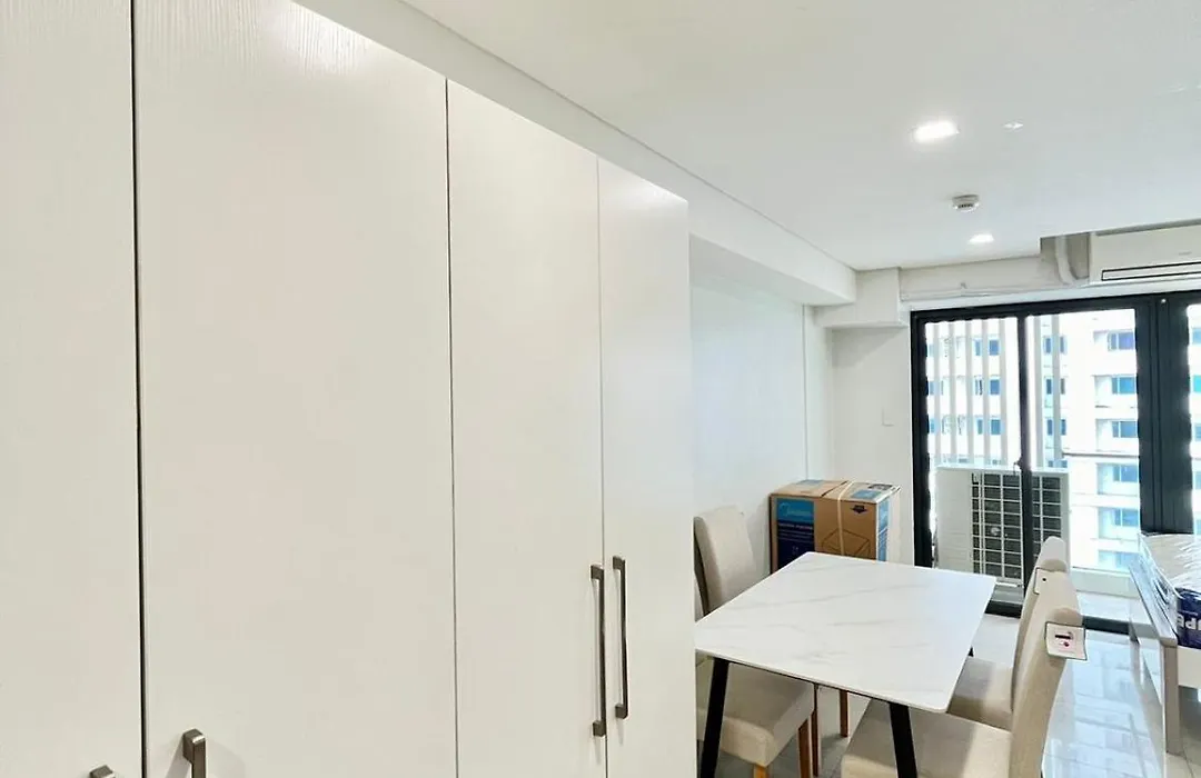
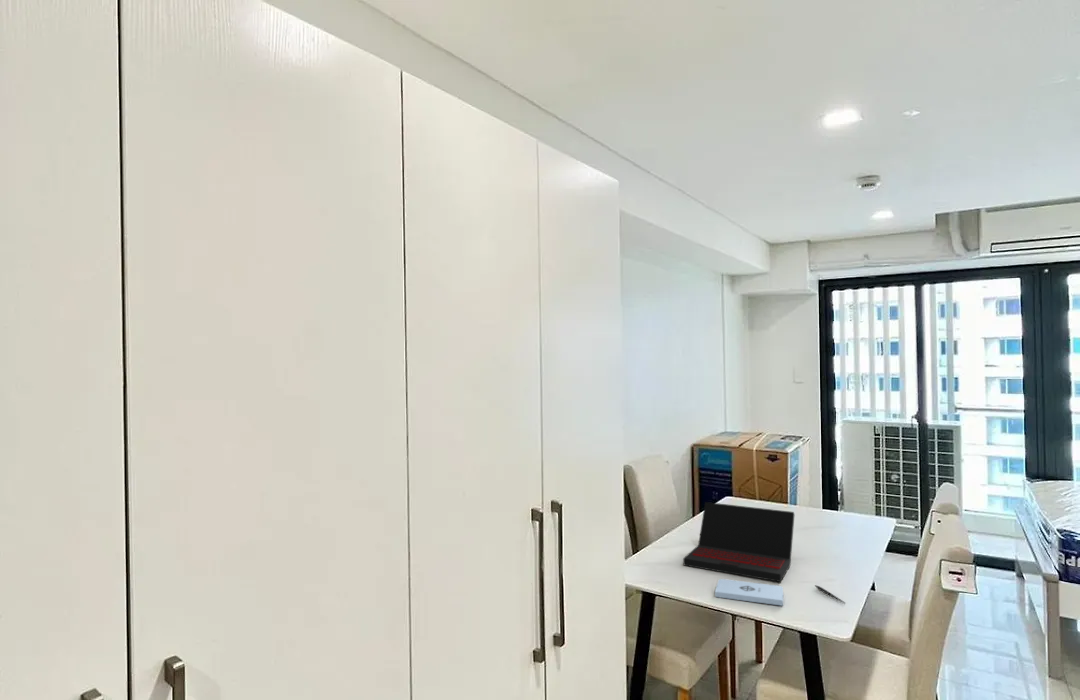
+ notepad [714,578,784,607]
+ pen [814,584,846,604]
+ laptop [682,501,796,583]
